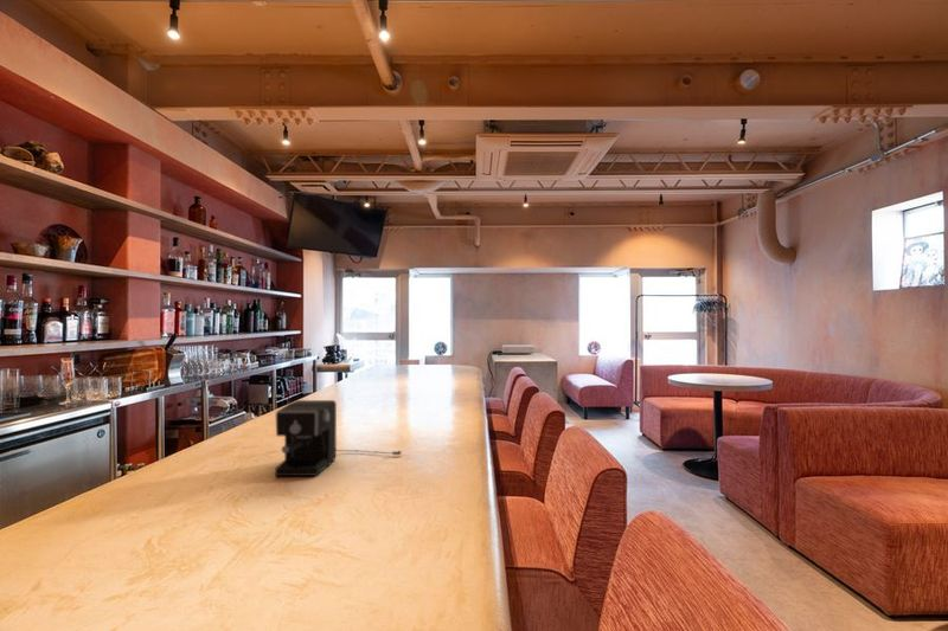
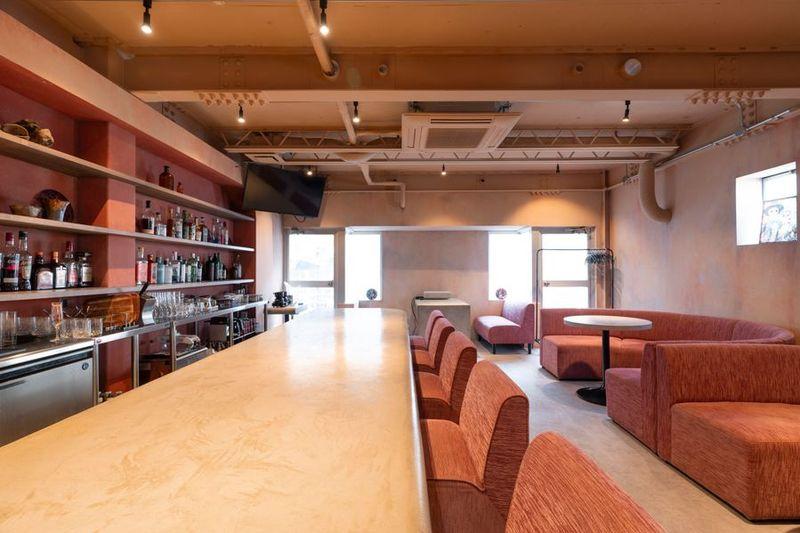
- coffee maker [274,399,403,477]
